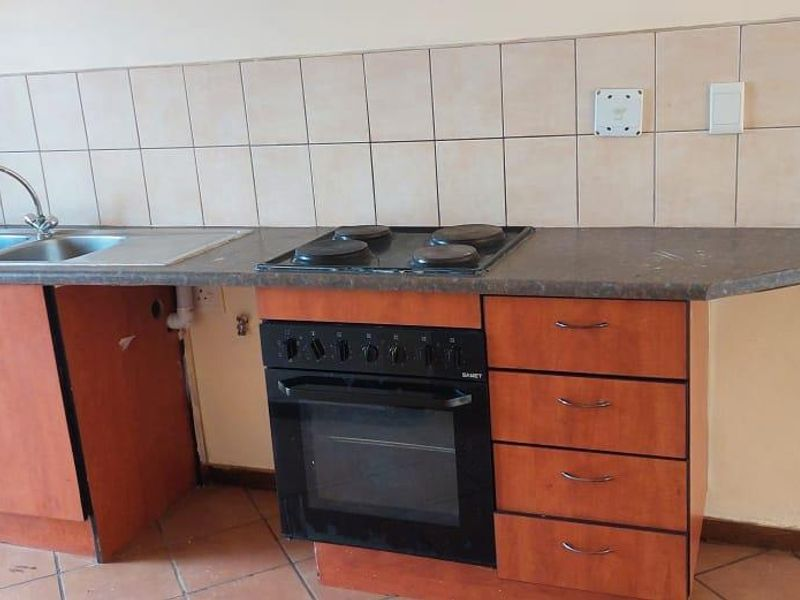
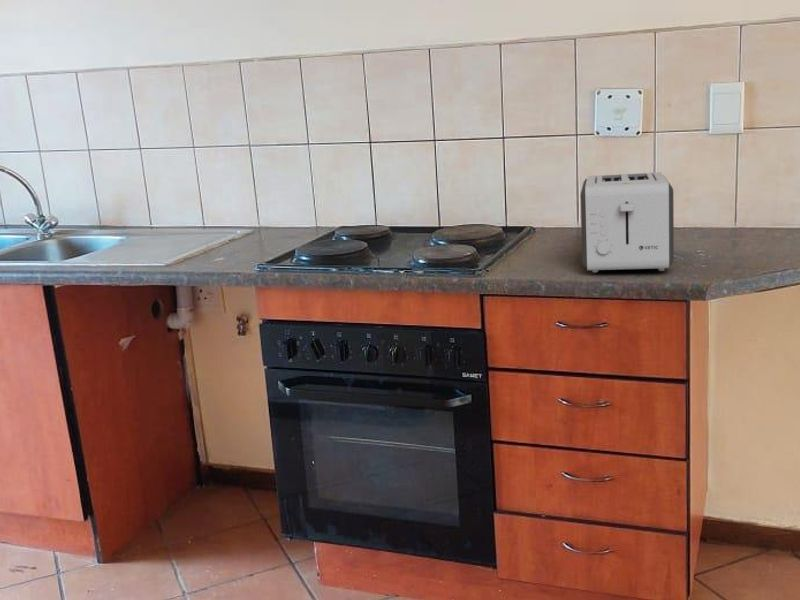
+ toaster [580,171,675,274]
